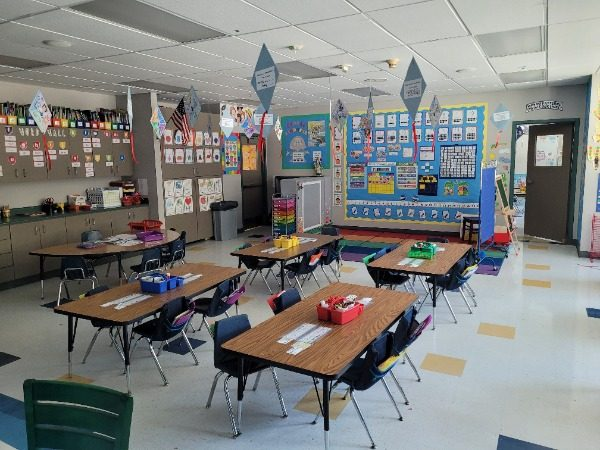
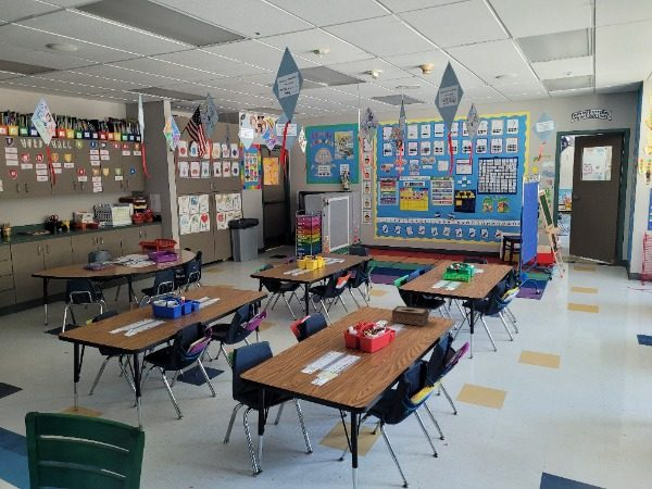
+ tissue box [391,305,429,327]
